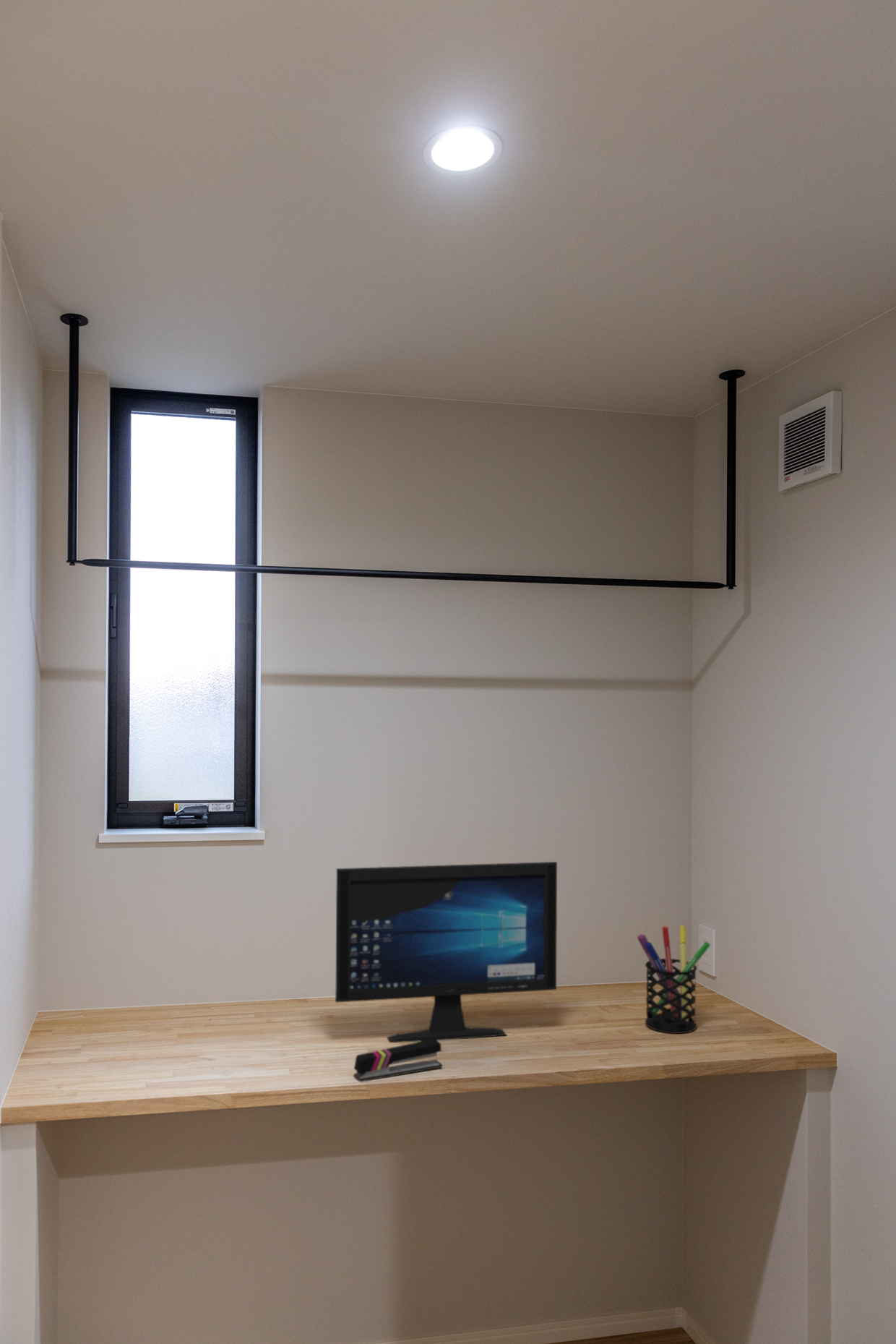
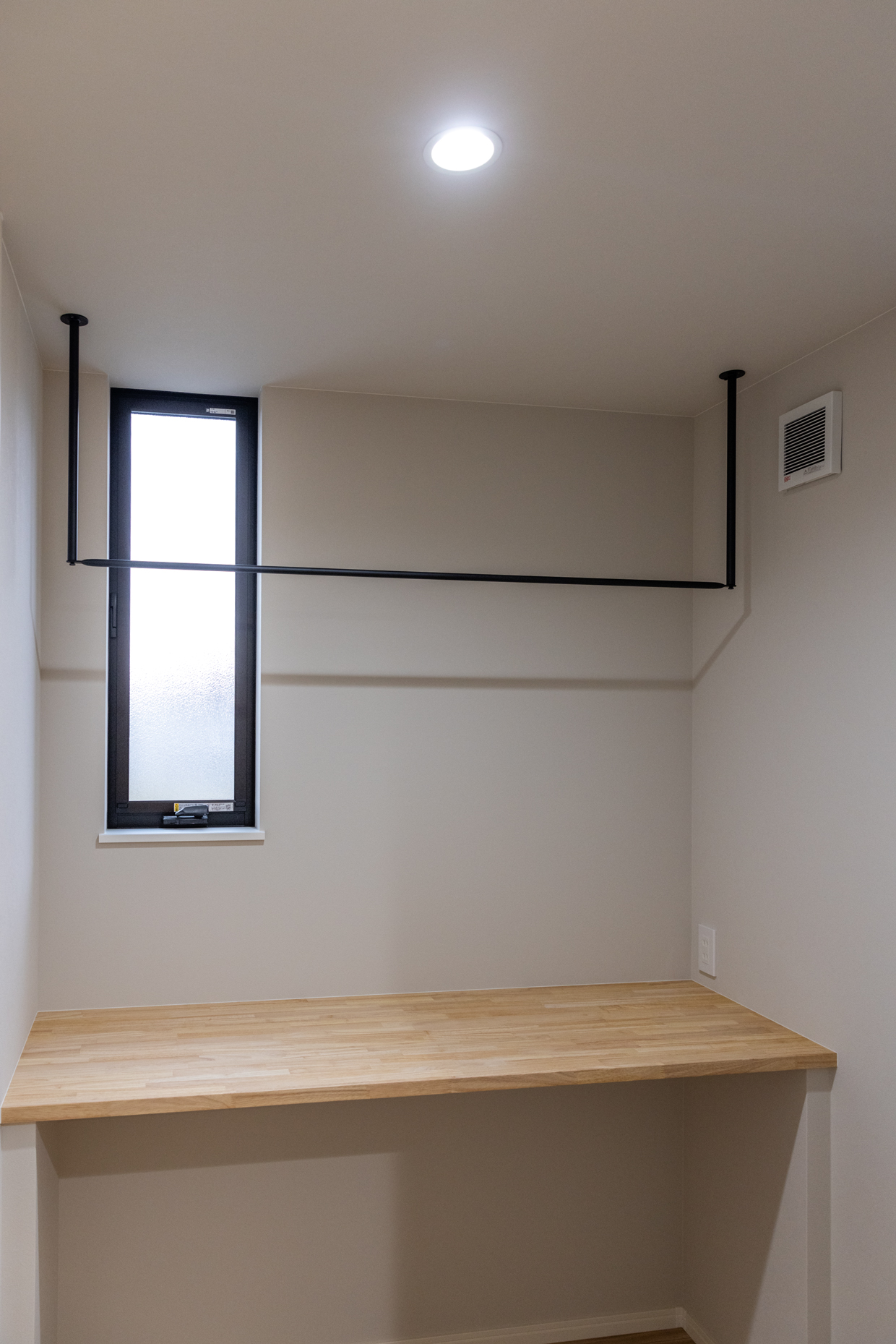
- computer monitor [335,861,558,1043]
- pen holder [637,925,711,1035]
- stapler [353,1039,443,1082]
